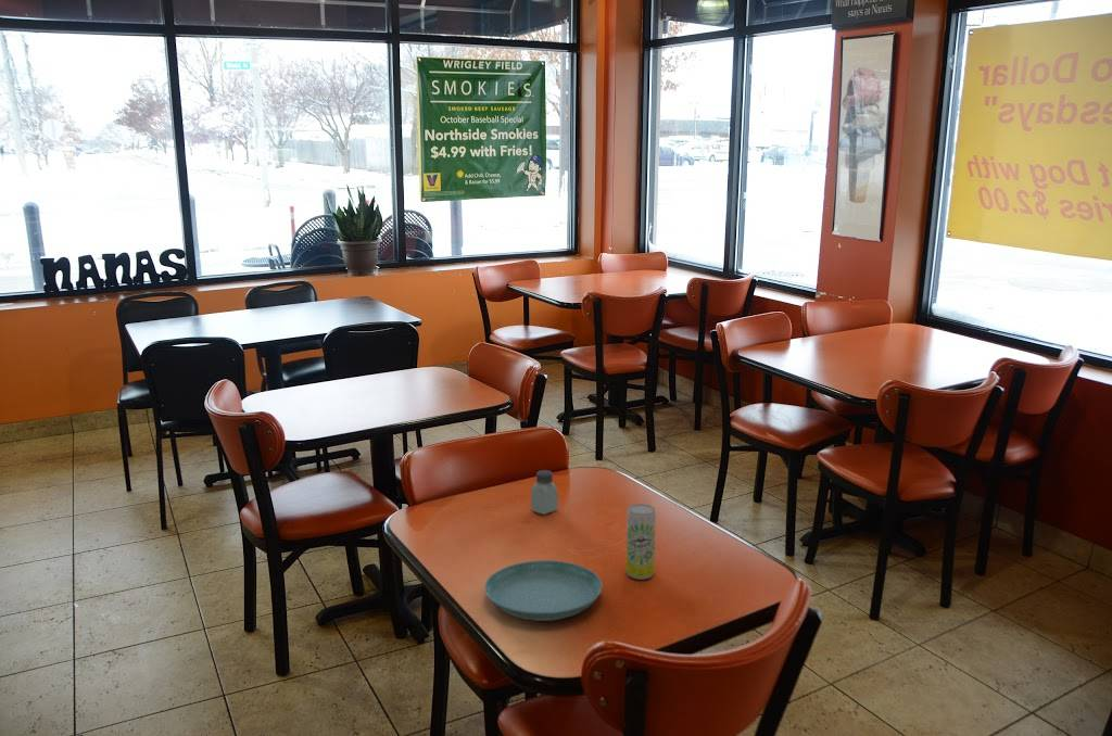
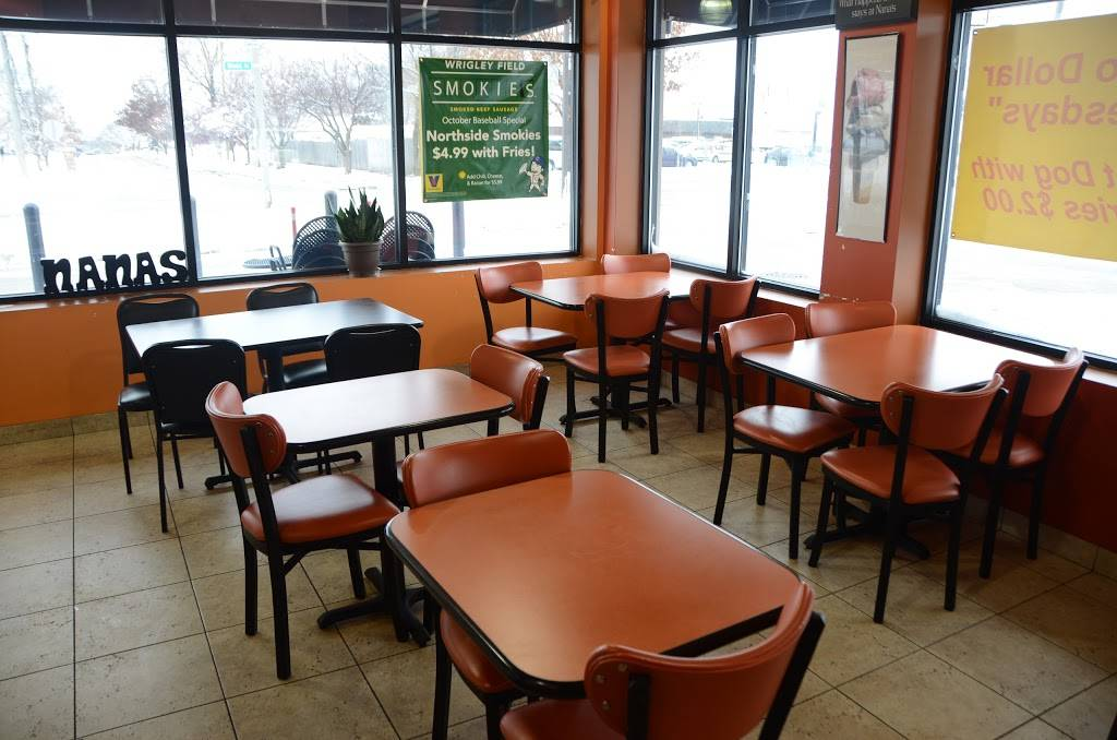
- saucer [483,559,603,622]
- saltshaker [530,469,559,516]
- beverage can [626,503,657,581]
